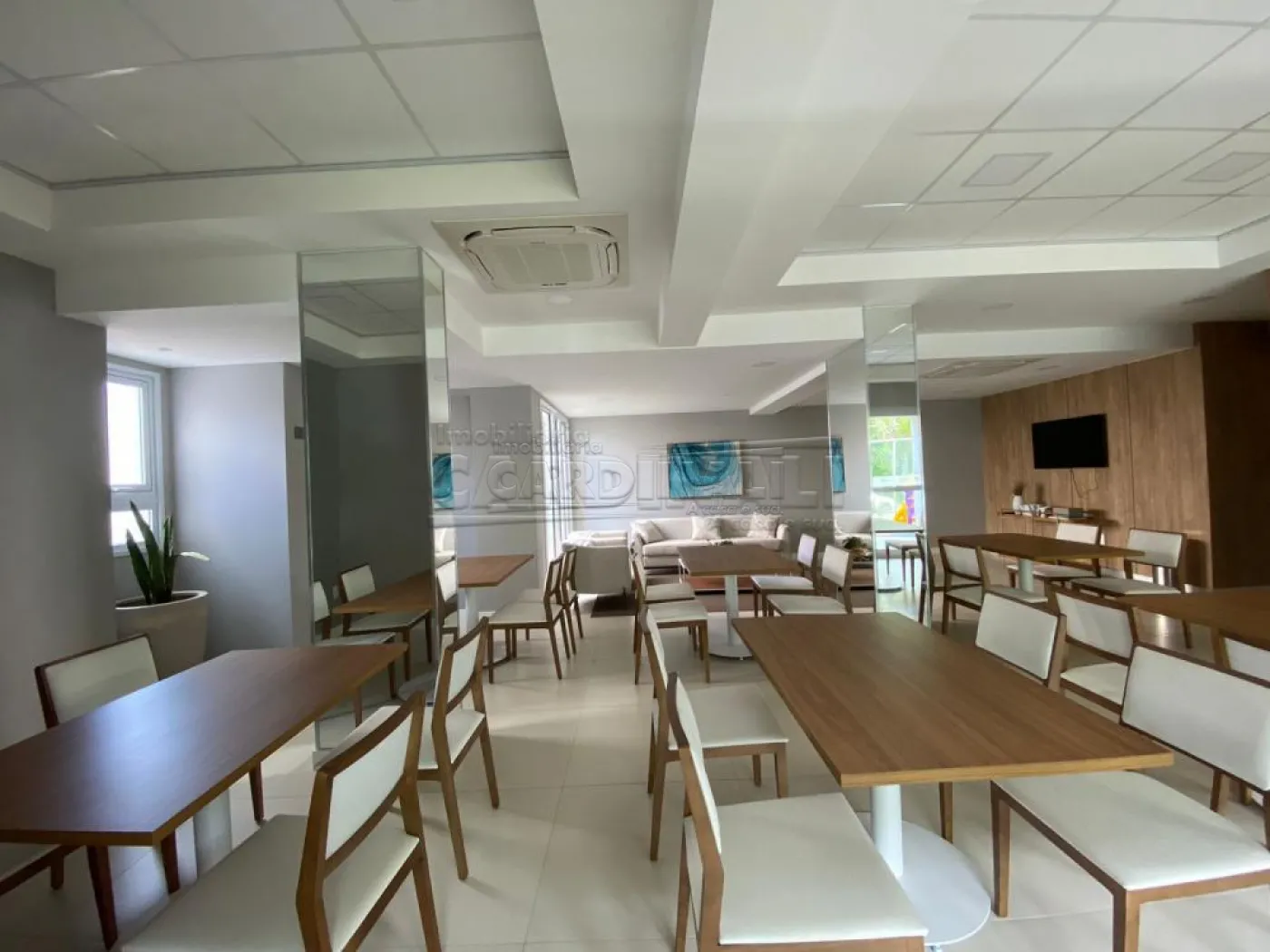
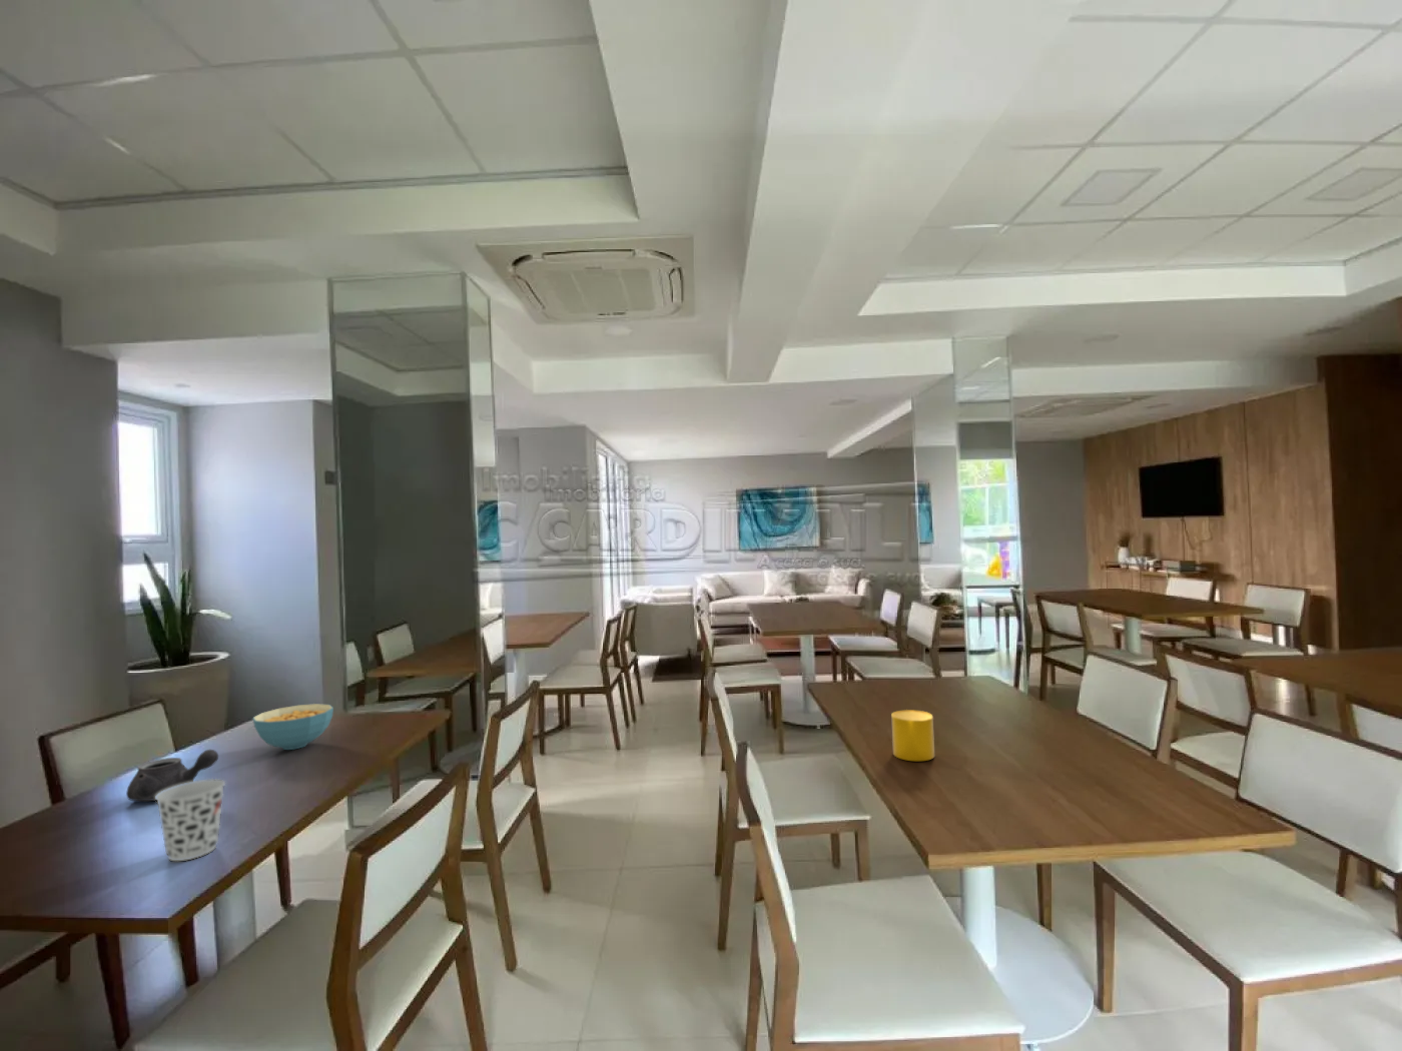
+ cup [156,777,226,862]
+ cup [890,709,935,762]
+ teapot [125,749,220,801]
+ cereal bowl [252,702,334,751]
